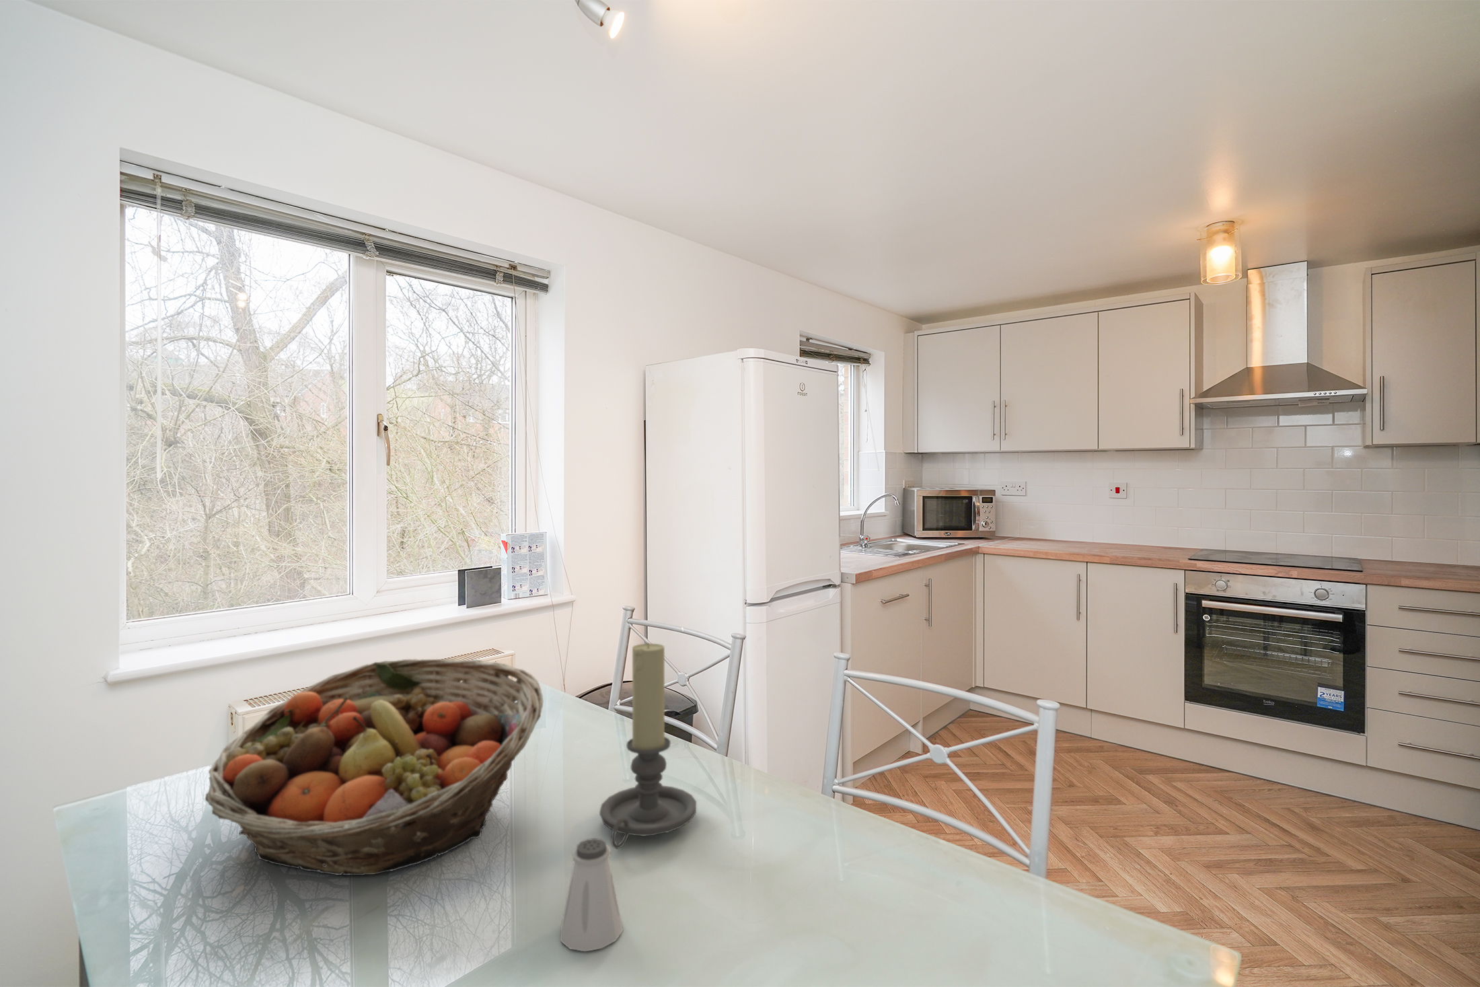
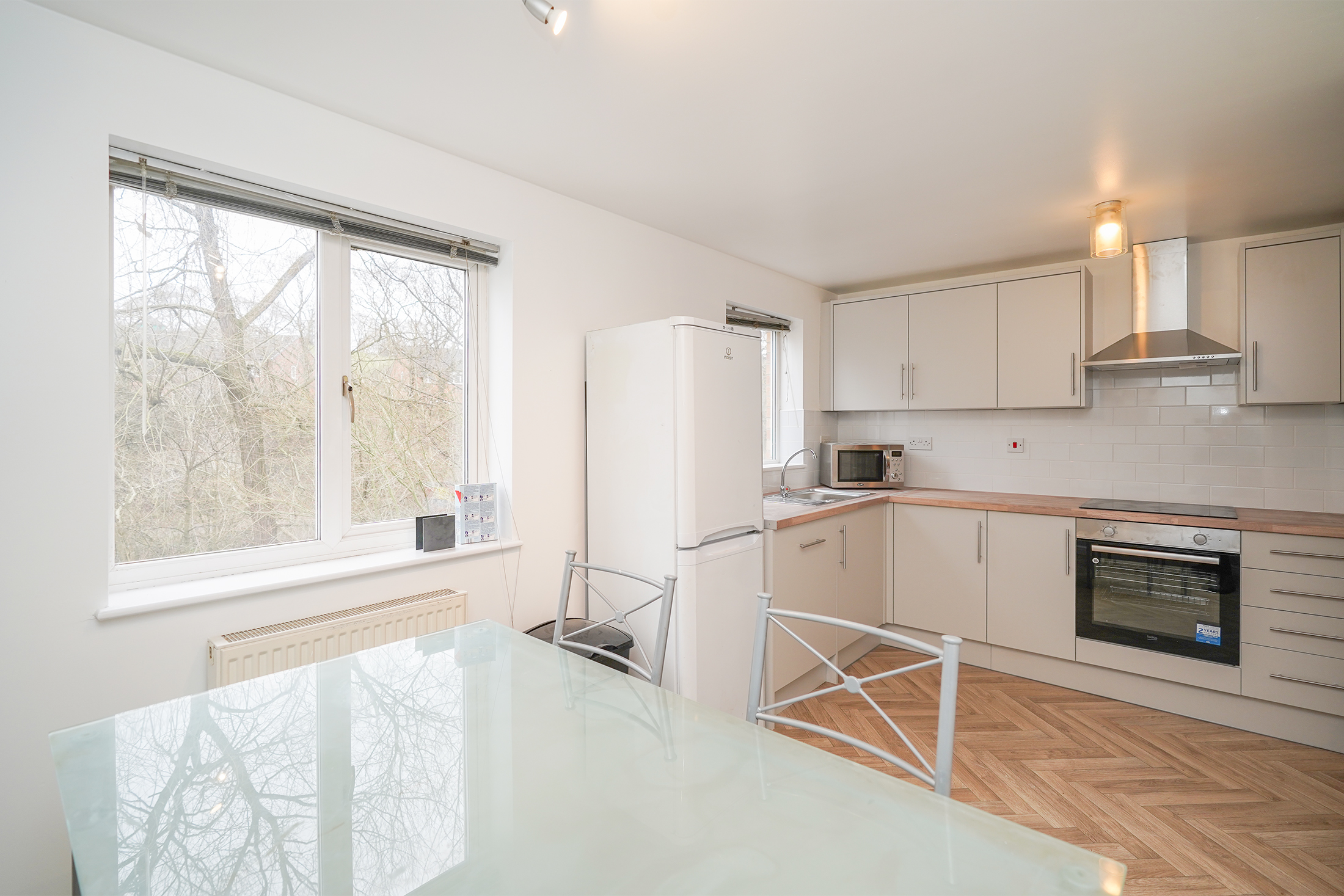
- saltshaker [559,837,623,952]
- candle holder [599,642,697,849]
- fruit basket [205,658,544,876]
